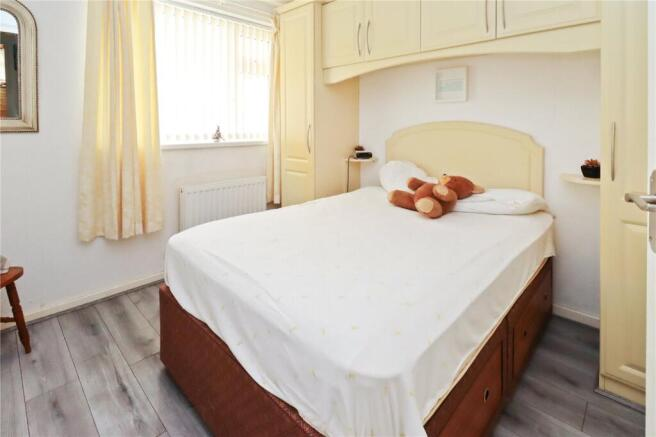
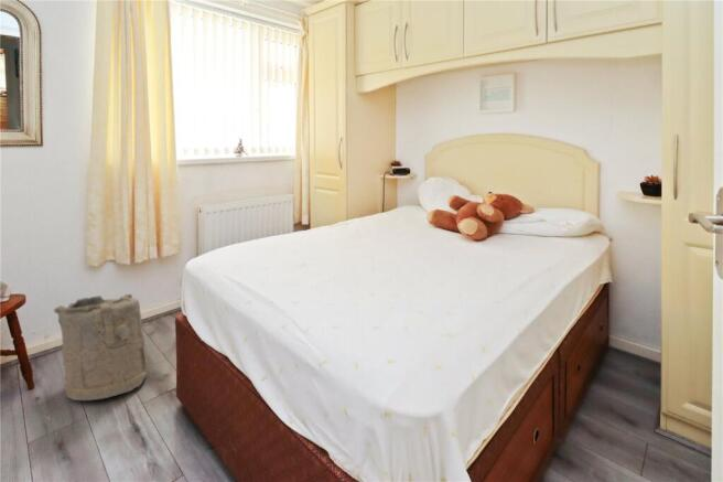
+ laundry hamper [53,293,149,401]
